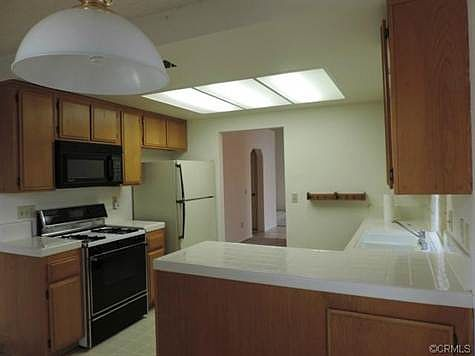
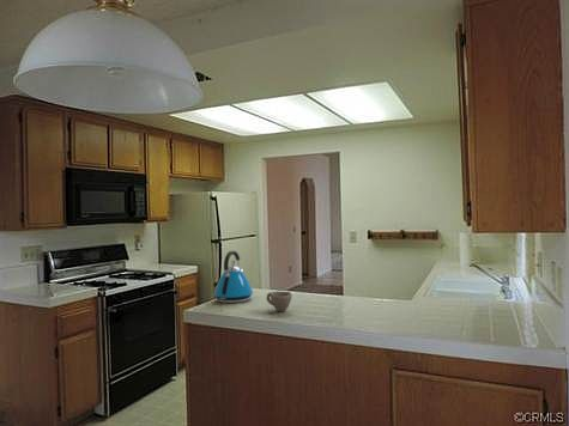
+ cup [265,291,293,312]
+ kettle [213,249,254,304]
